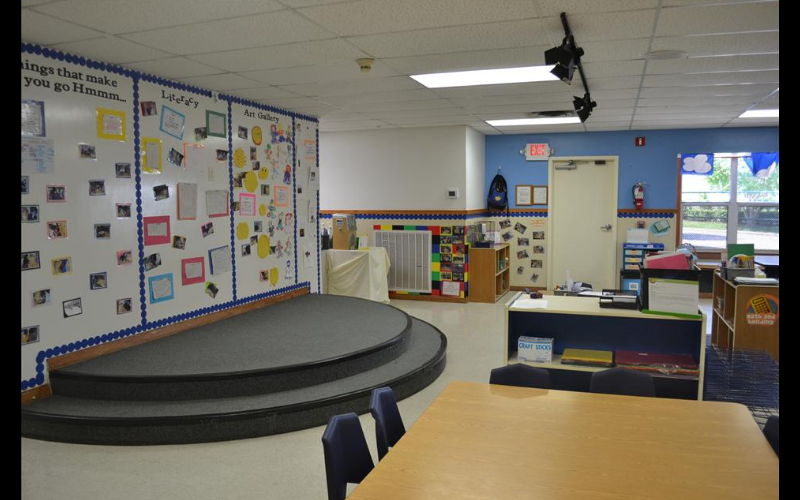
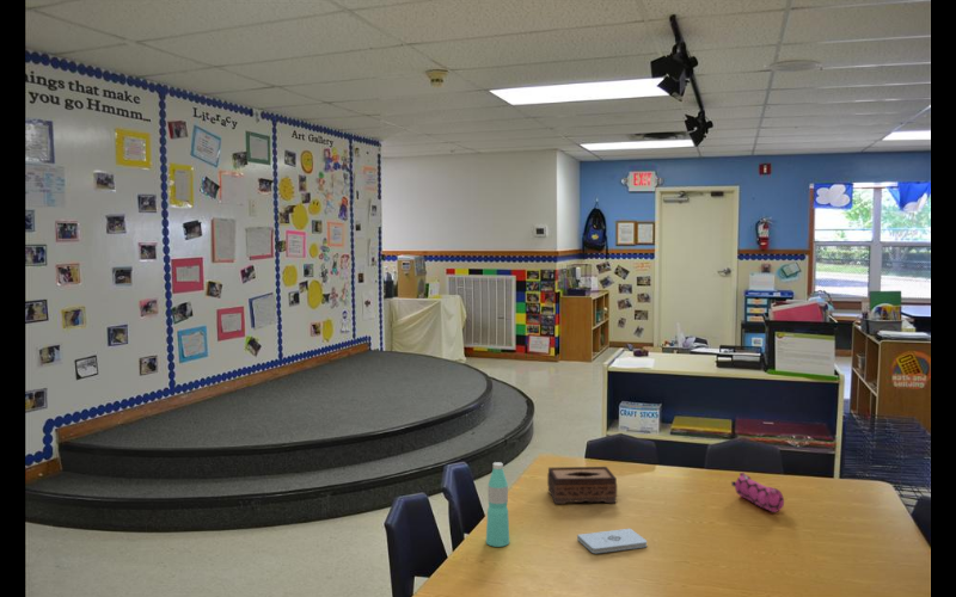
+ pencil case [730,472,785,513]
+ tissue box [546,466,618,505]
+ notepad [576,528,648,554]
+ water bottle [485,461,510,548]
